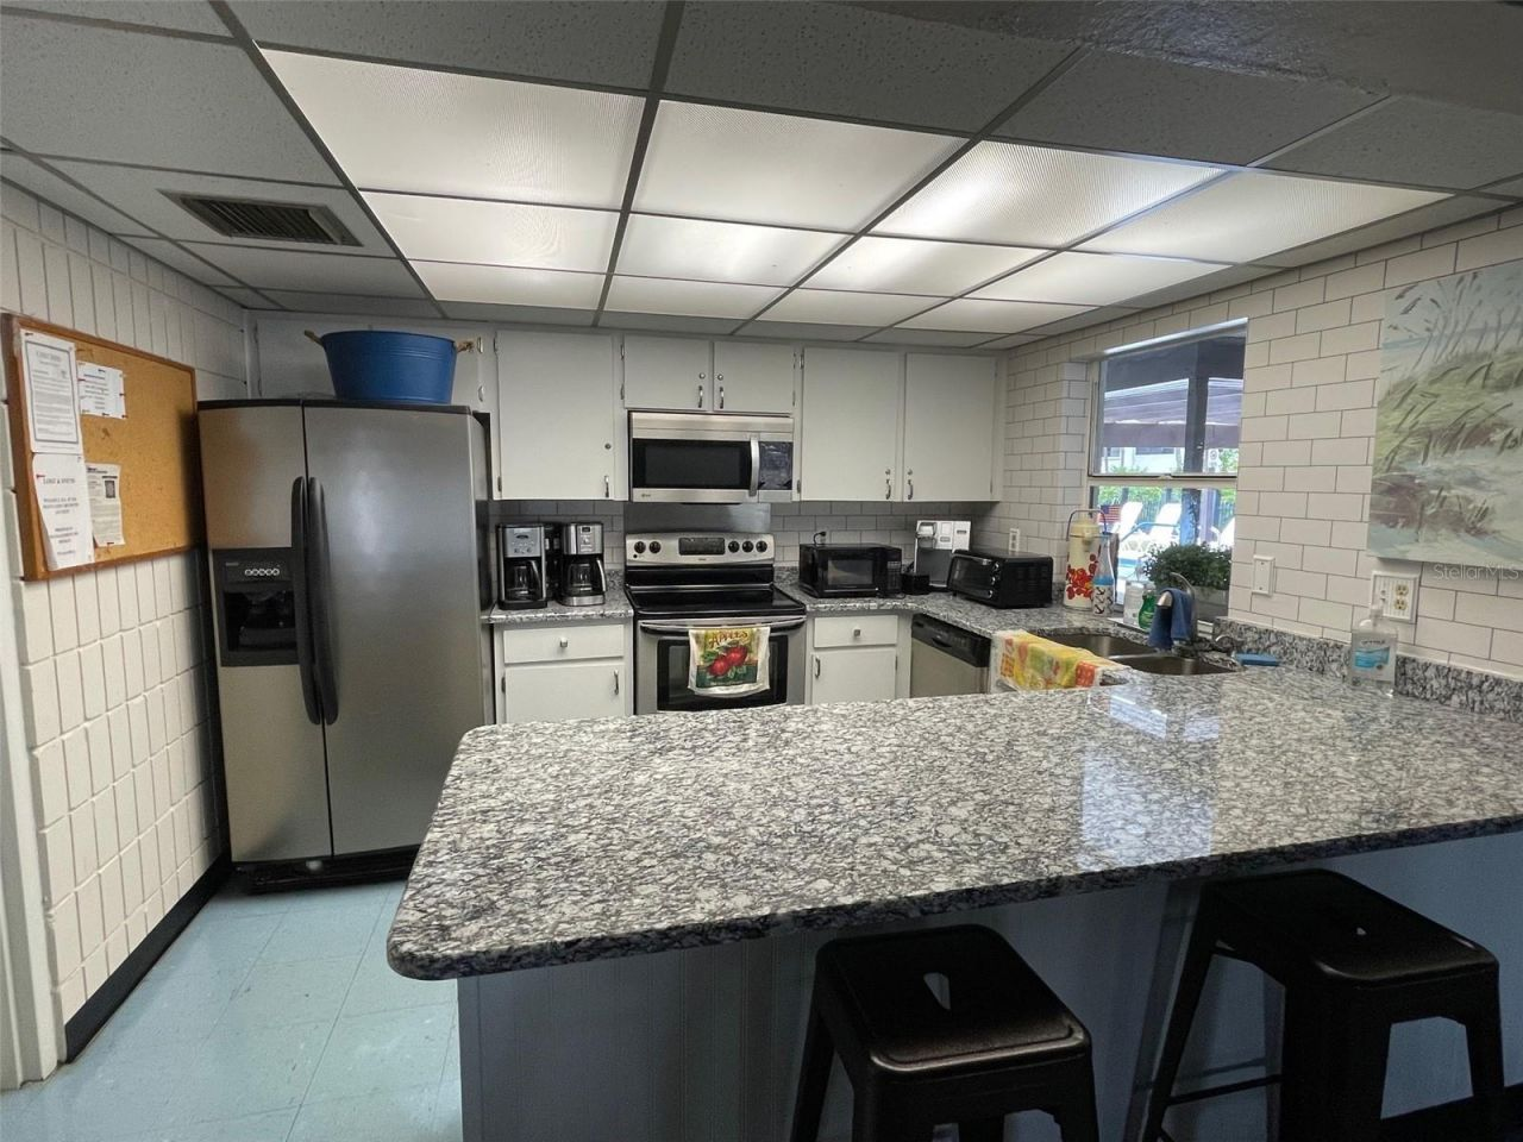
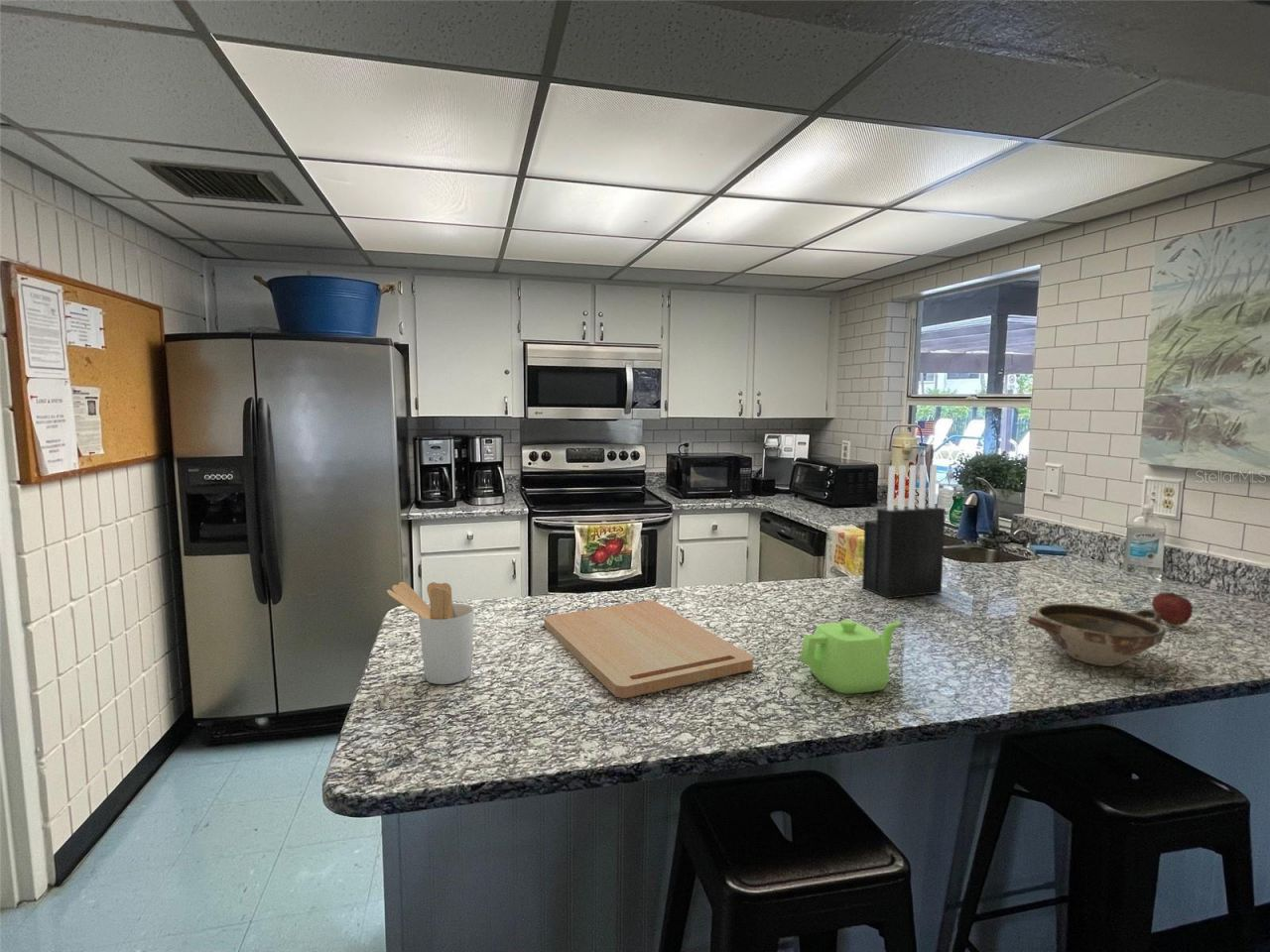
+ knife block [861,464,947,600]
+ bowl [1027,603,1167,667]
+ fruit [1151,591,1194,627]
+ teapot [799,619,902,695]
+ utensil holder [386,581,475,685]
+ cutting board [543,600,754,699]
